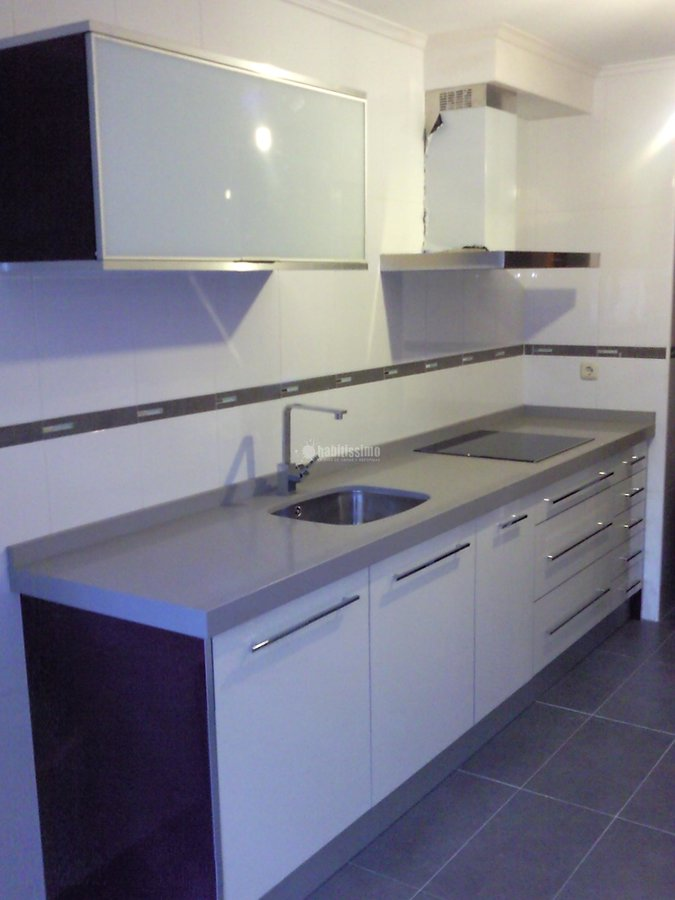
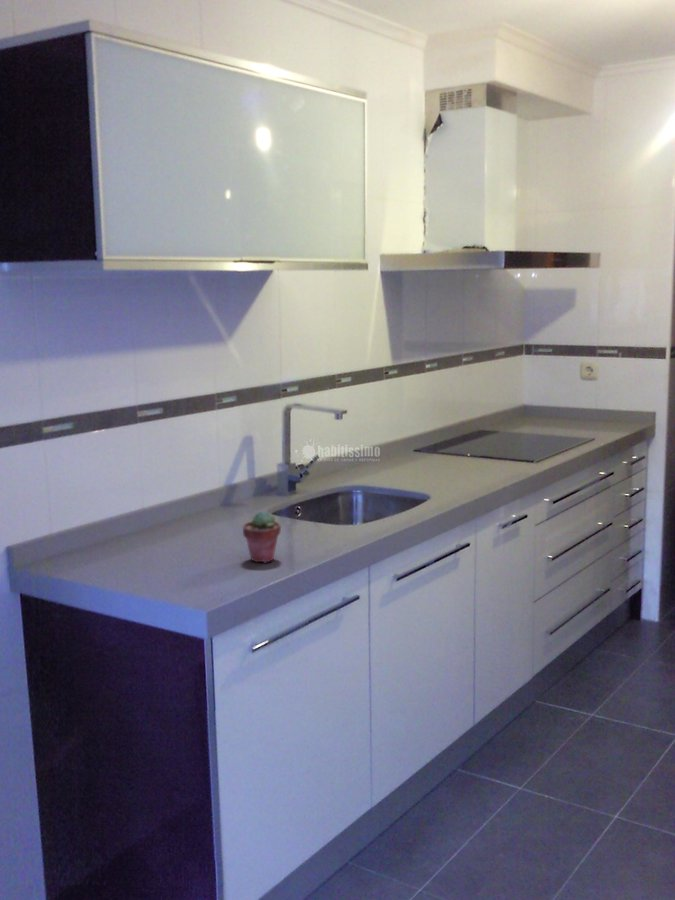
+ potted succulent [242,510,282,563]
